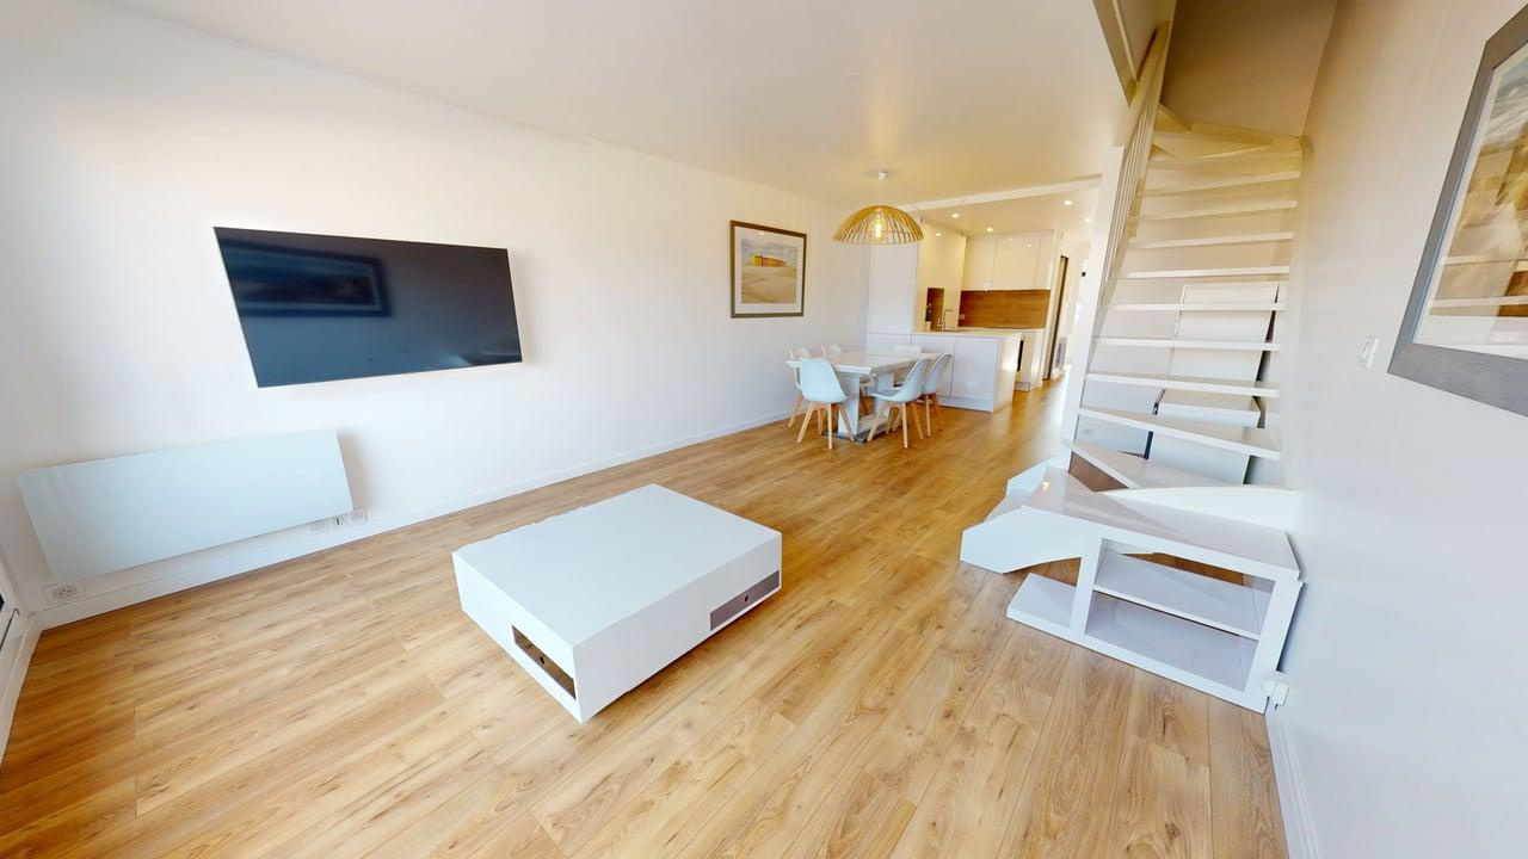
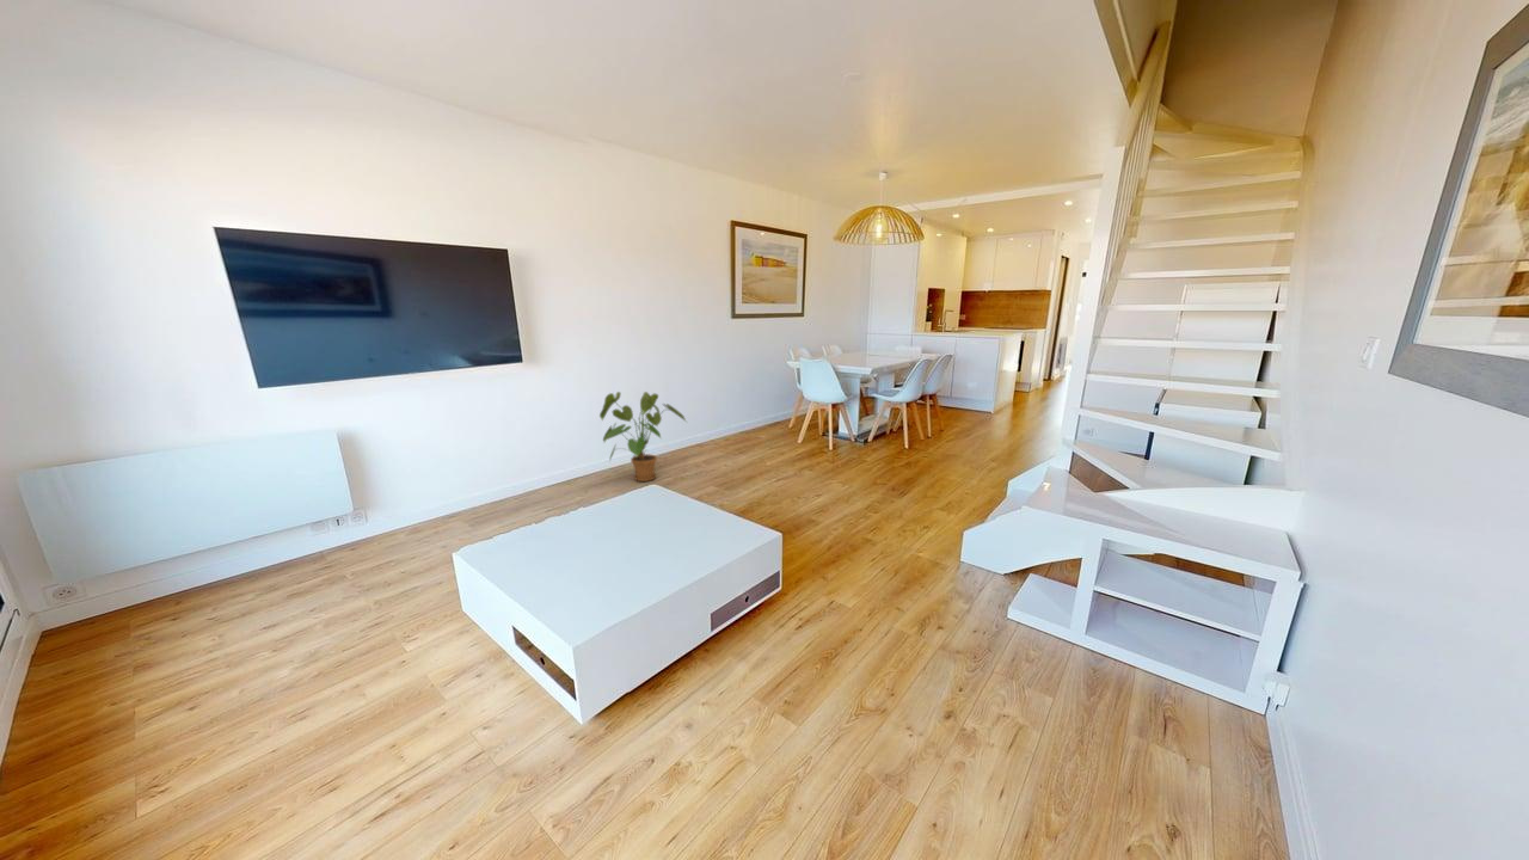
+ house plant [598,391,687,483]
